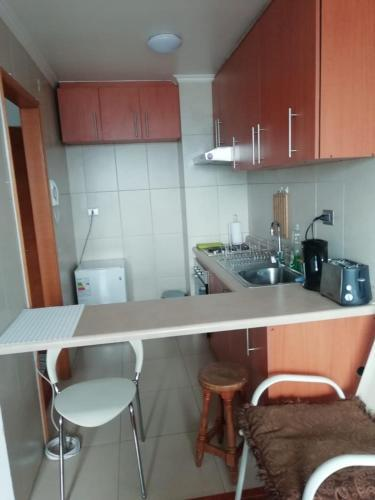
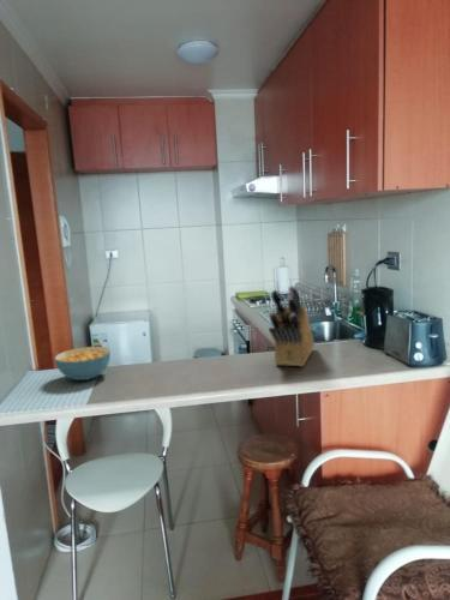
+ cereal bowl [54,346,112,382]
+ knife block [268,284,316,367]
